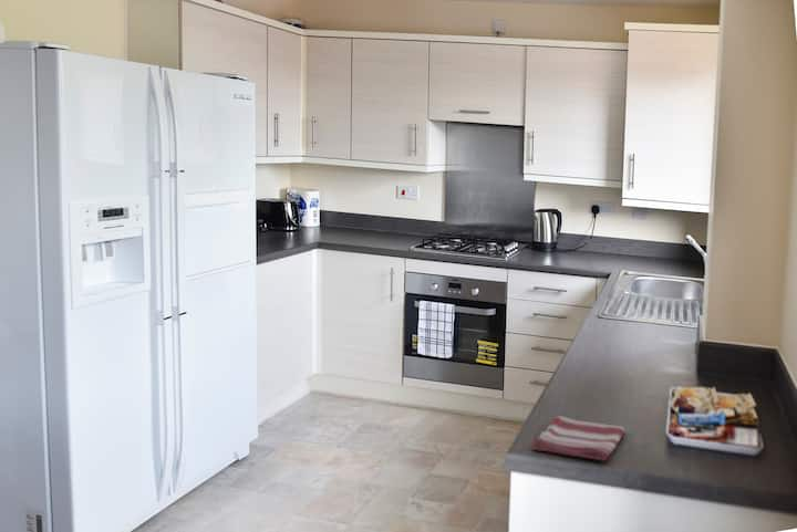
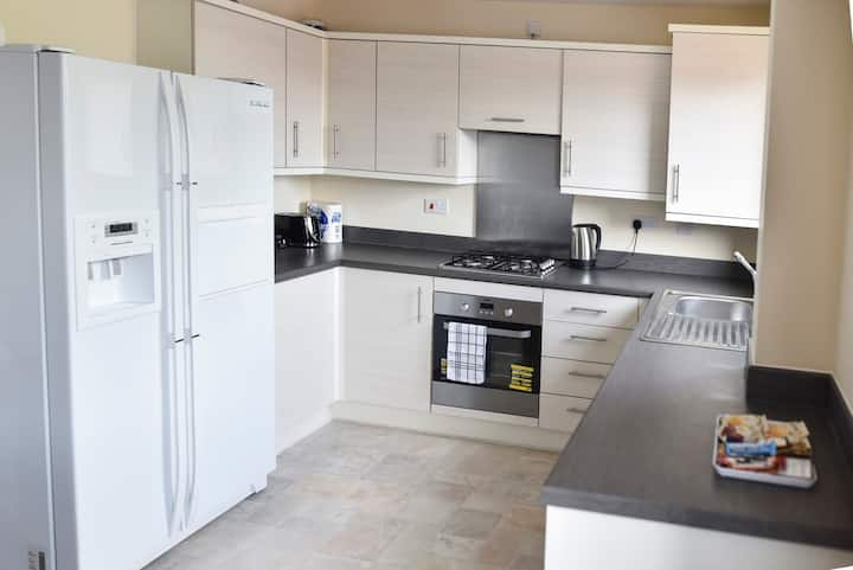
- dish towel [530,415,627,461]
